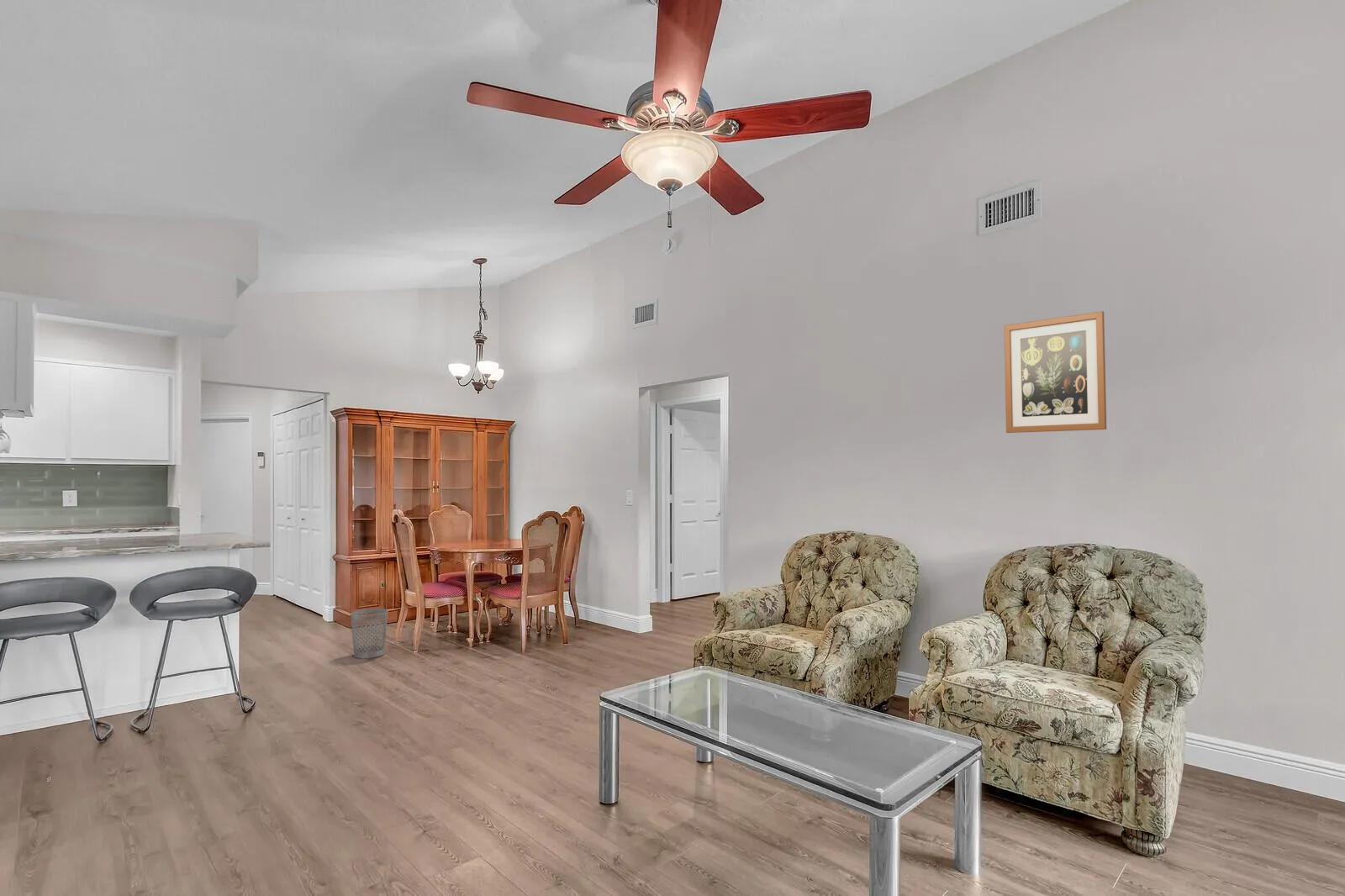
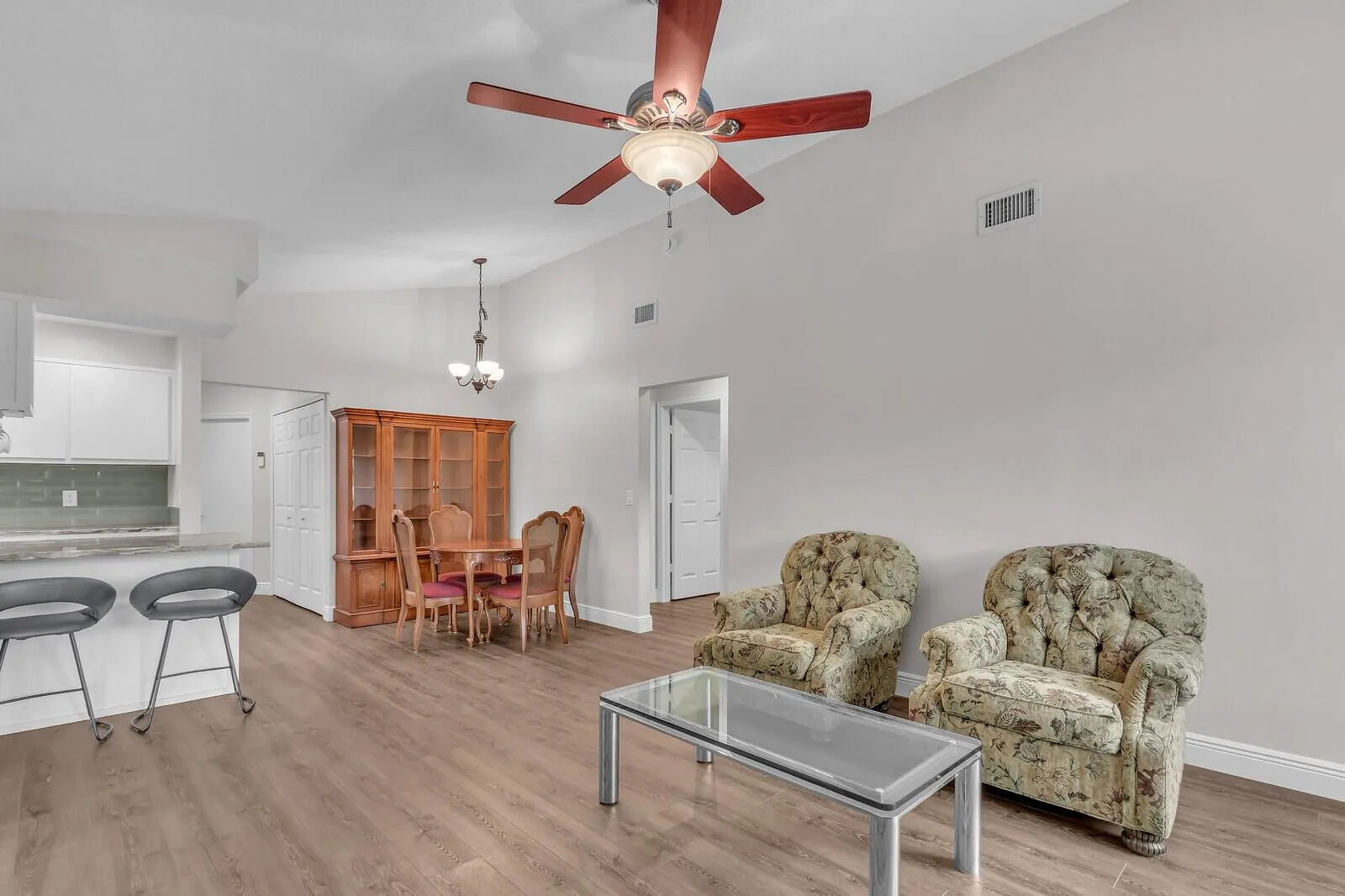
- wall art [1003,310,1107,434]
- wastebasket [350,608,388,659]
